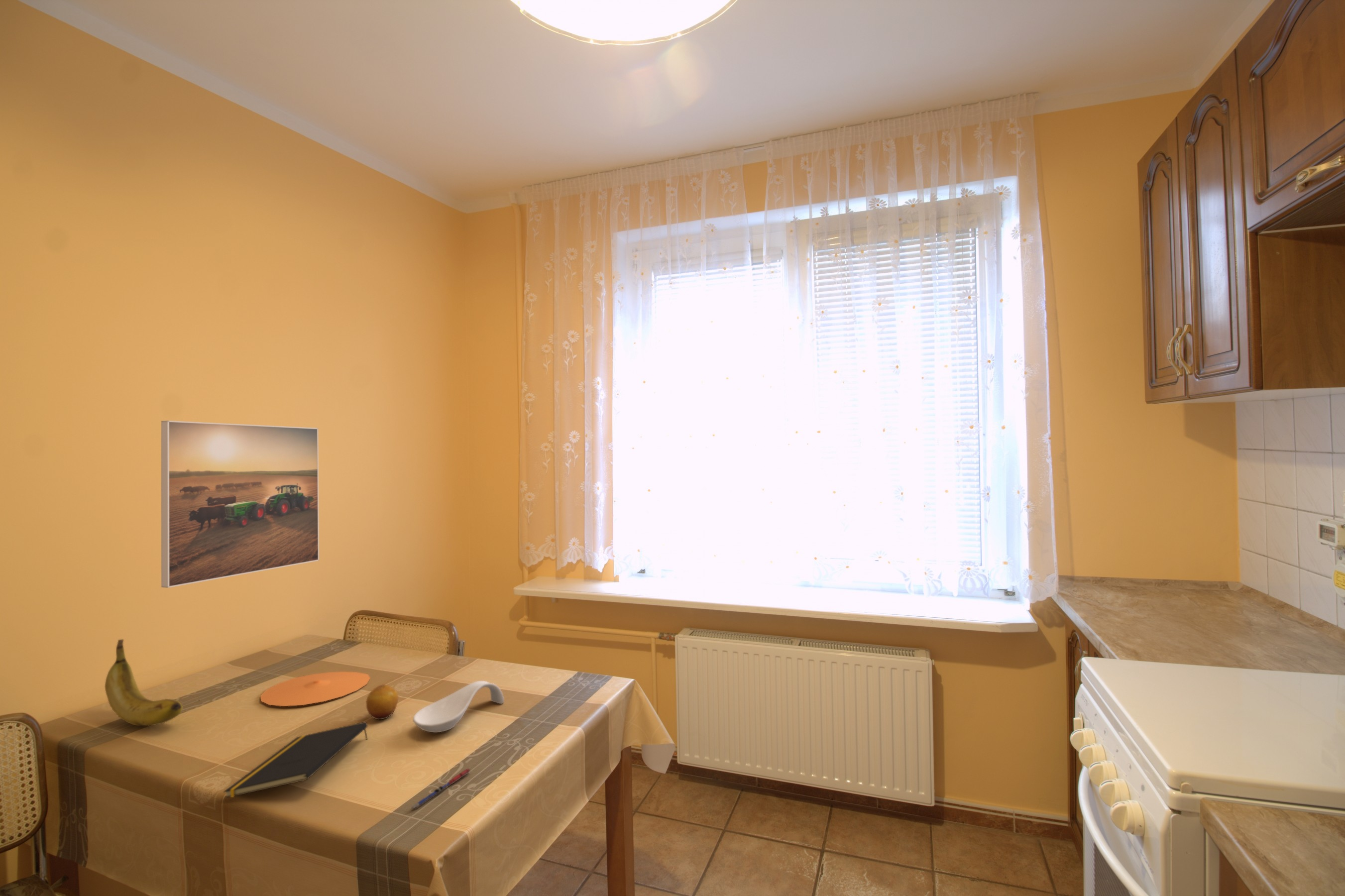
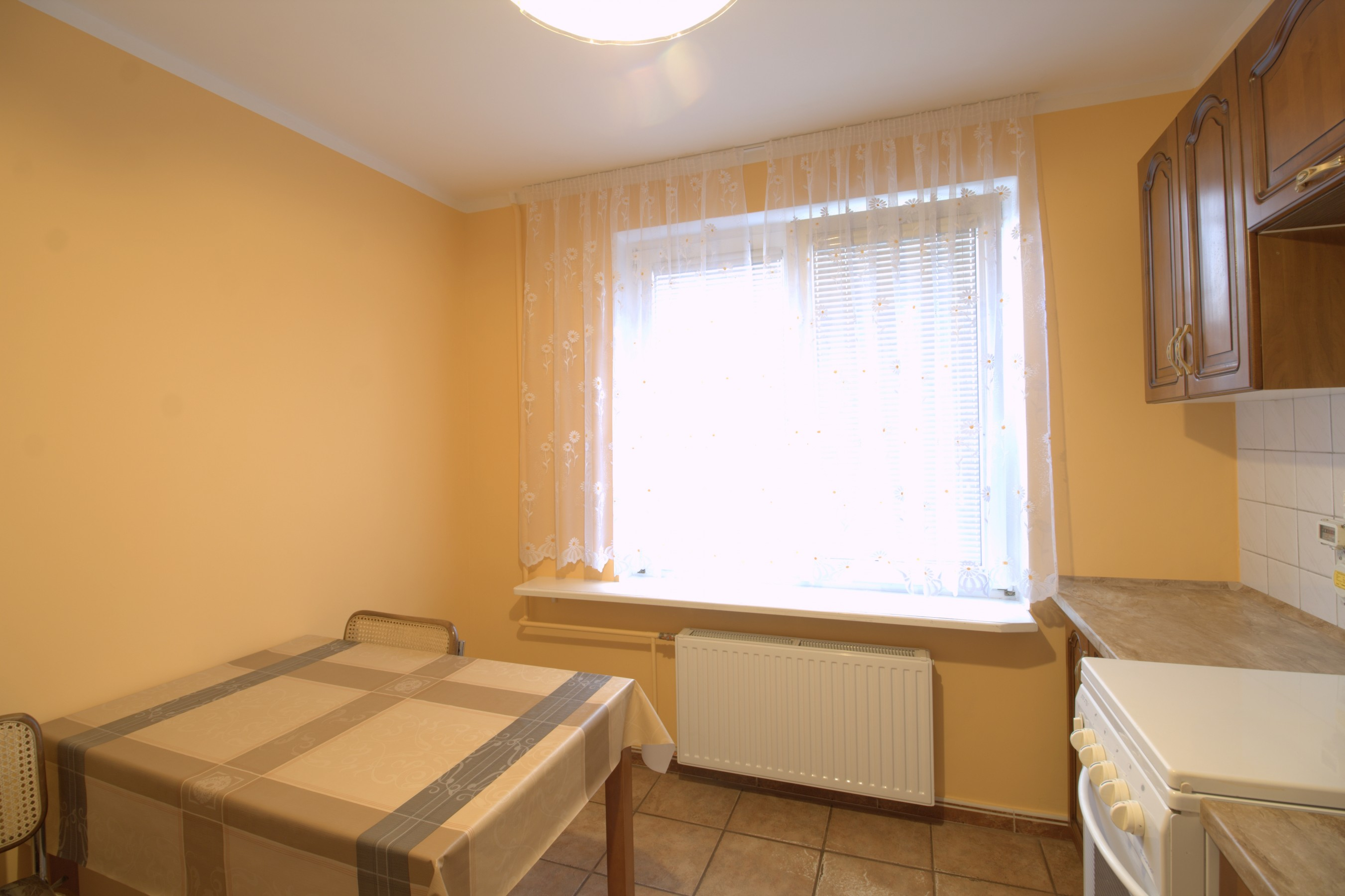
- plate [260,671,371,707]
- notepad [223,721,368,799]
- pen [410,768,471,809]
- spoon rest [413,680,505,733]
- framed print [161,420,320,588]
- banana [105,639,183,726]
- fruit [366,684,399,720]
